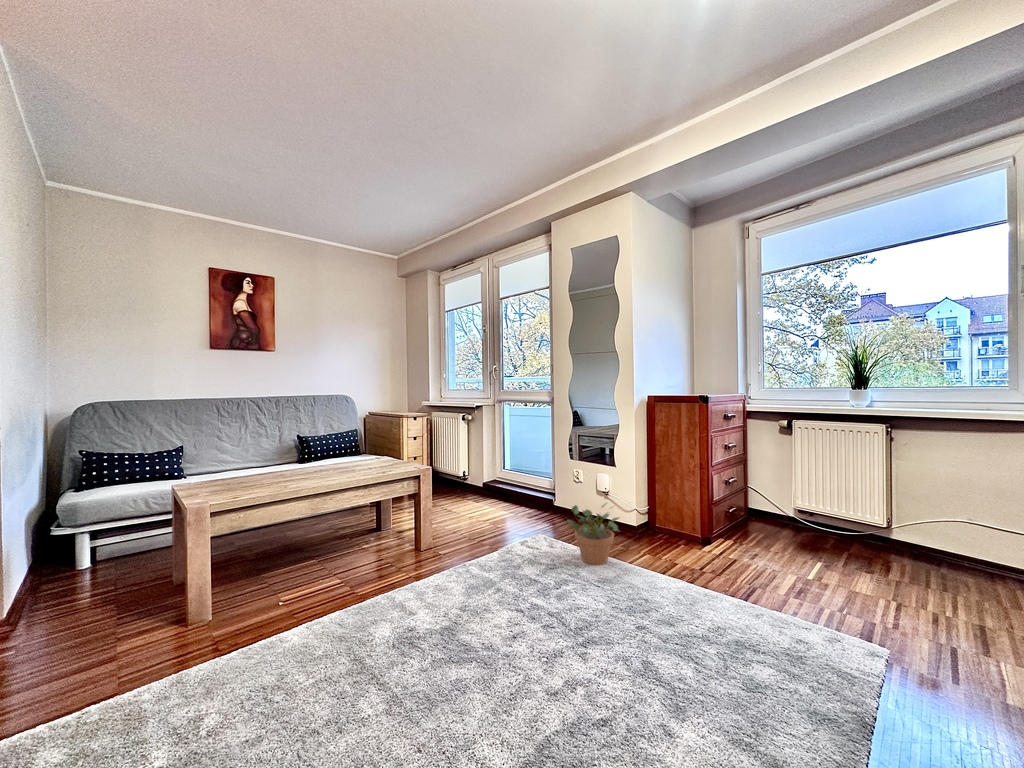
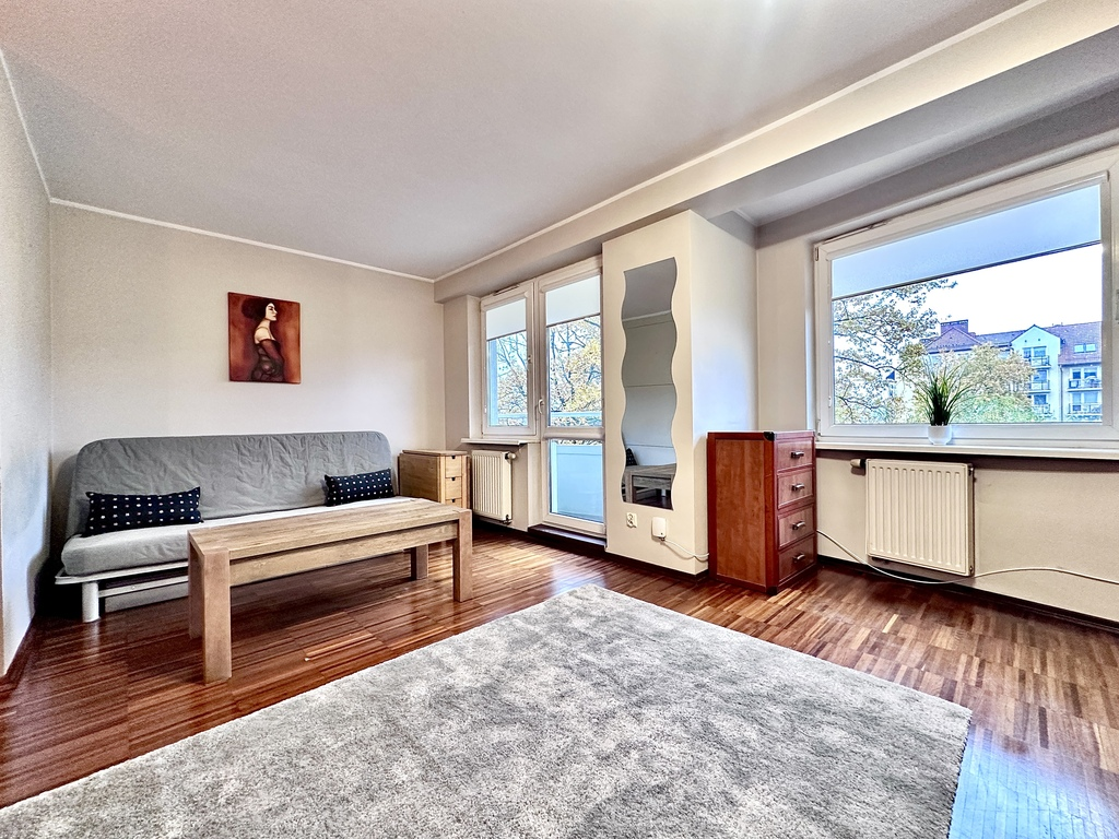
- potted plant [566,501,621,566]
